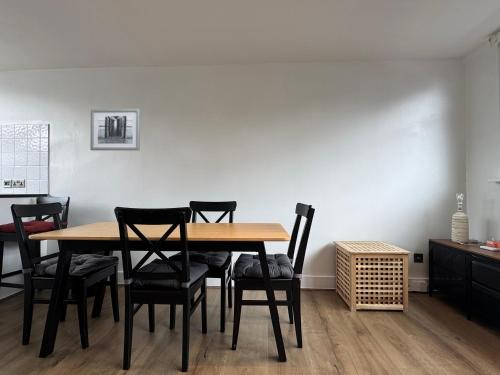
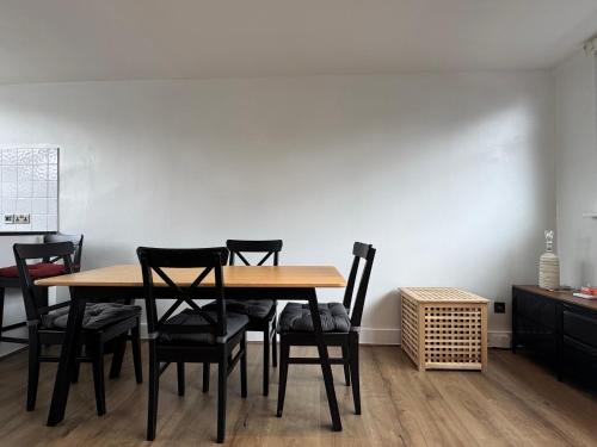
- wall art [89,108,141,151]
